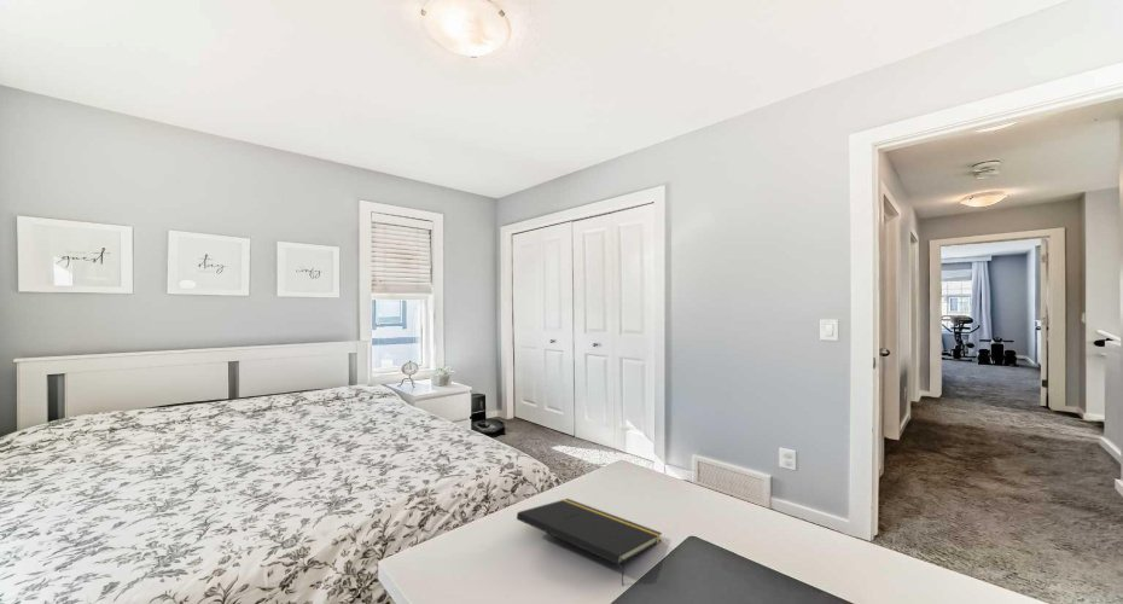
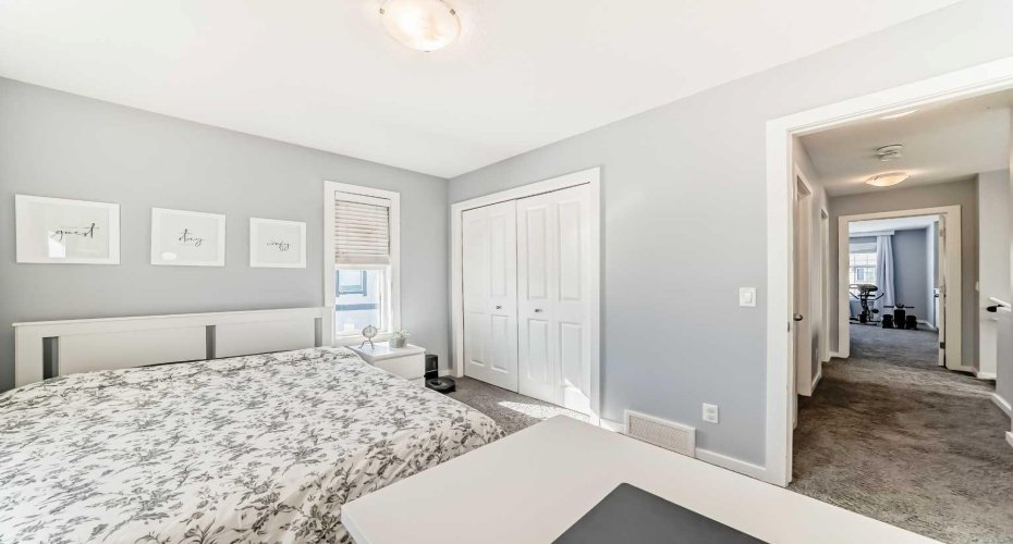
- notepad [516,498,663,586]
